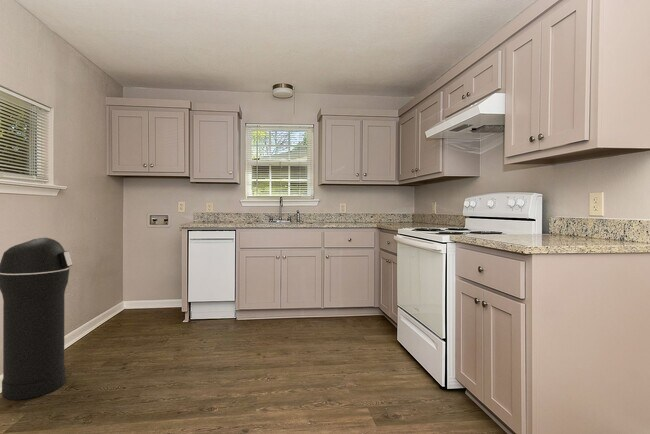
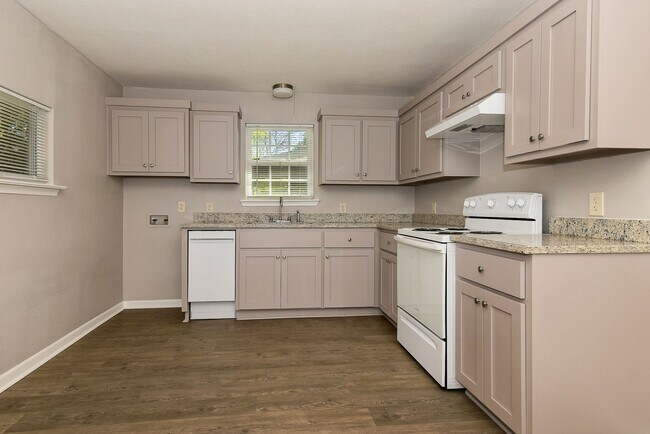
- trash can [0,237,74,401]
